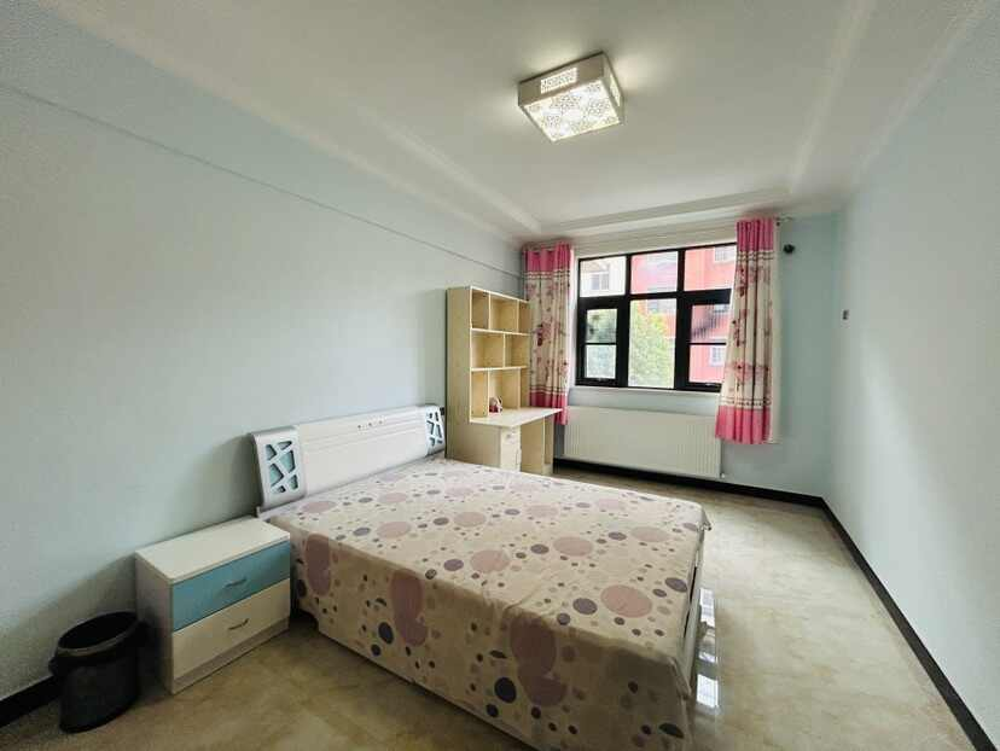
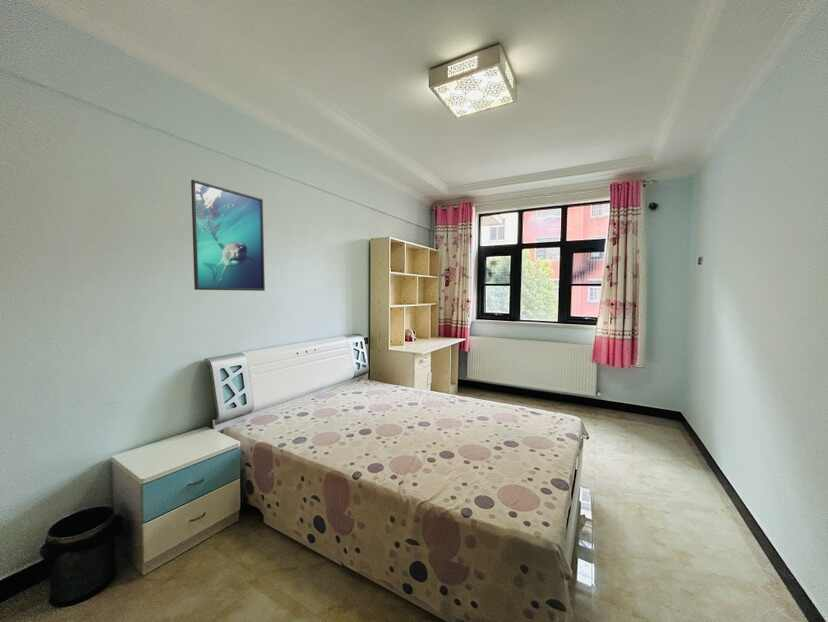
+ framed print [190,179,266,292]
